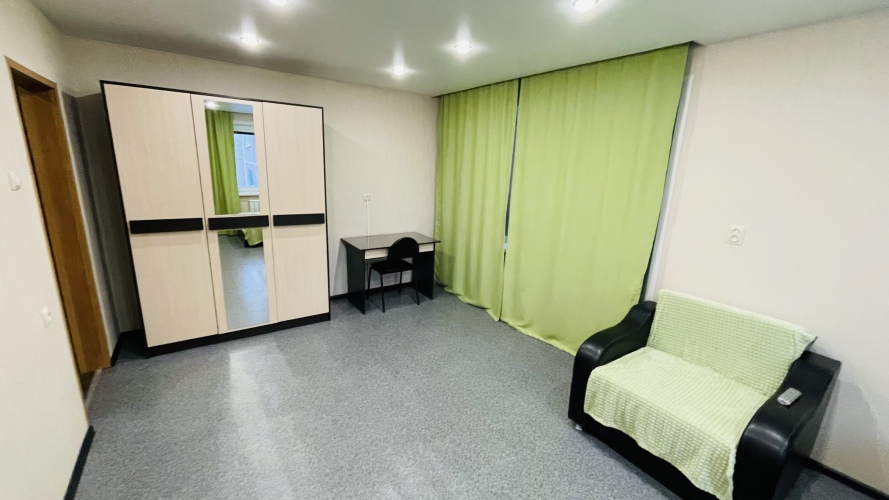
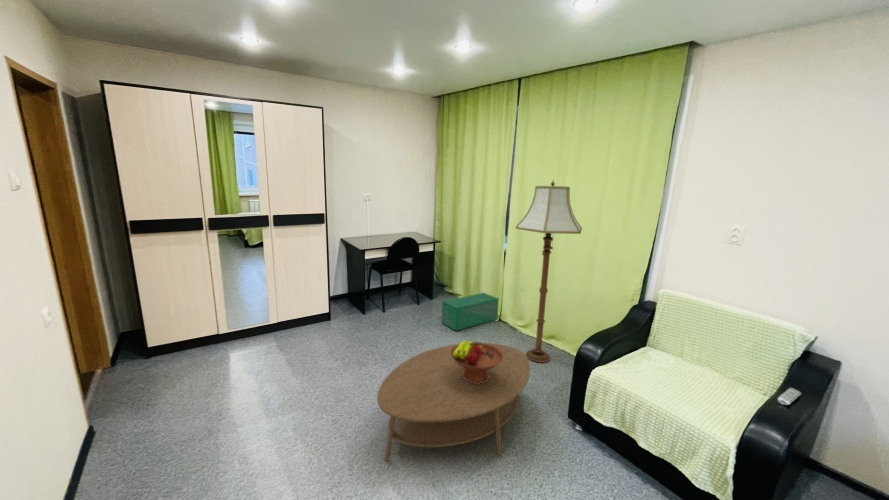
+ floor lamp [514,179,583,364]
+ storage bin [441,292,500,332]
+ coffee table [376,342,531,463]
+ fruit bowl [450,339,504,384]
